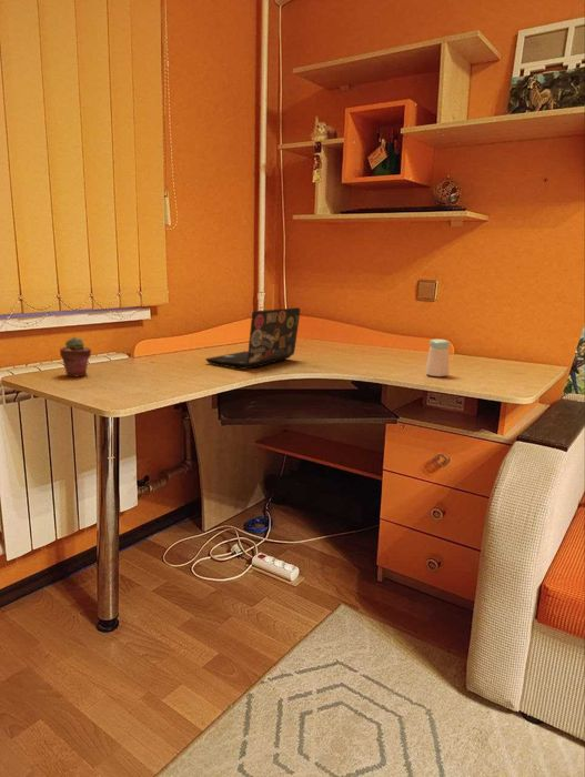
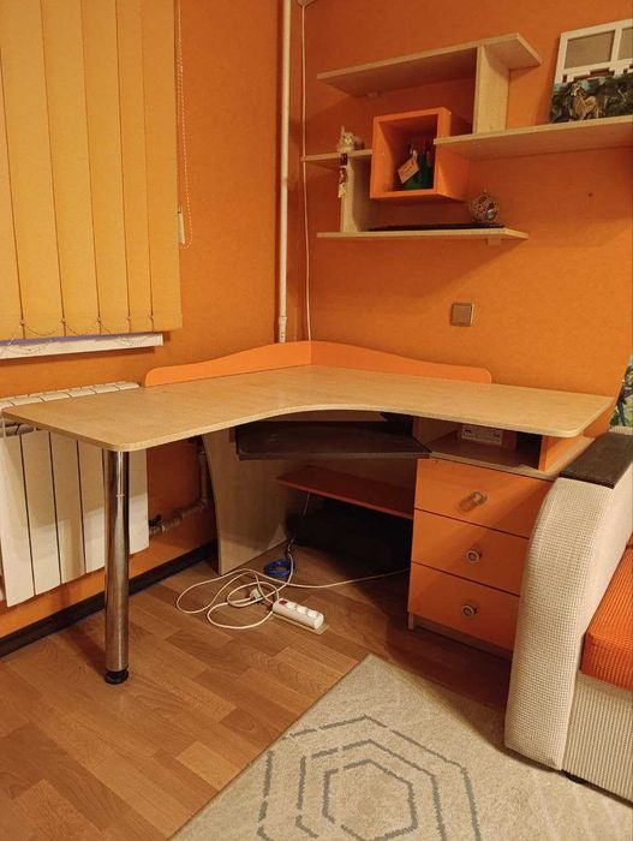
- potted succulent [59,336,92,379]
- salt shaker [424,339,451,377]
- laptop [204,306,301,371]
